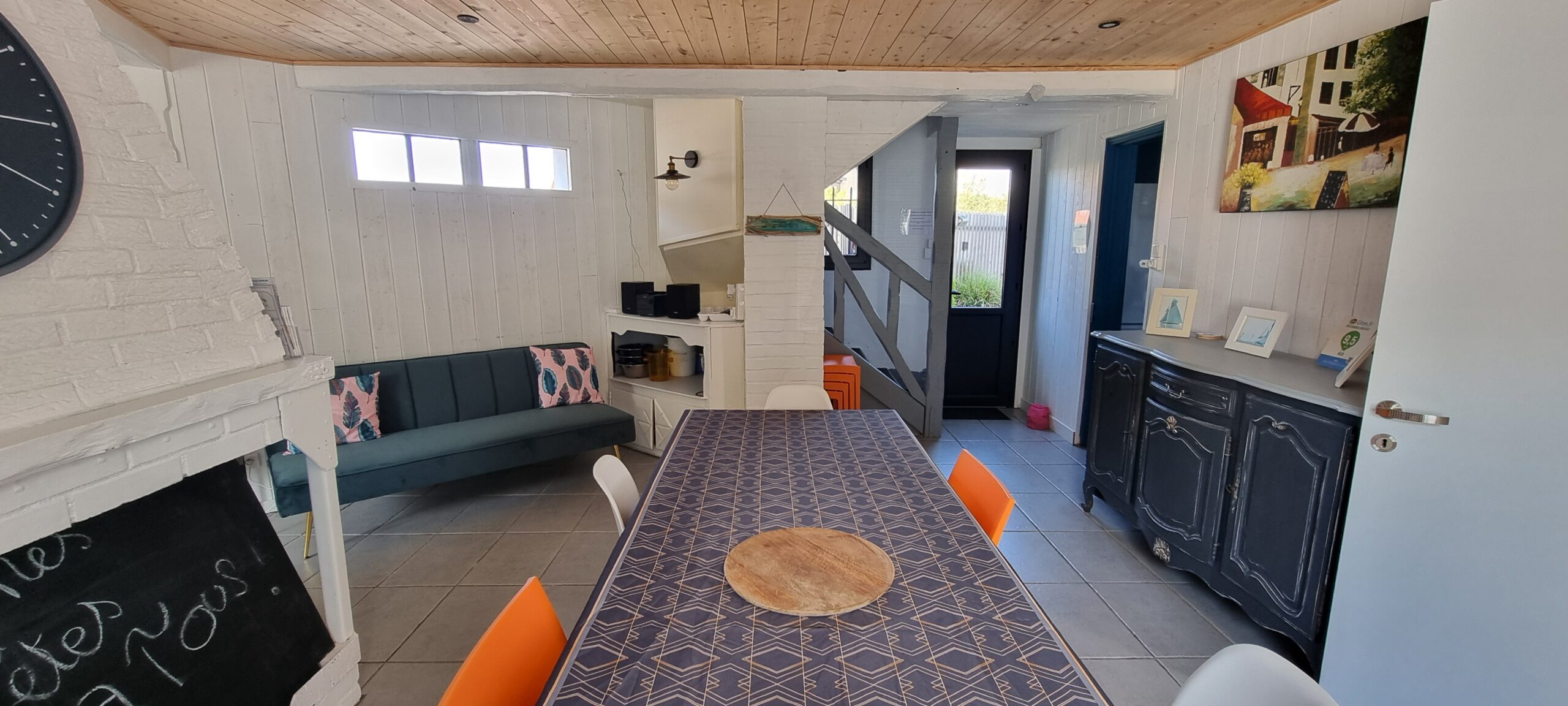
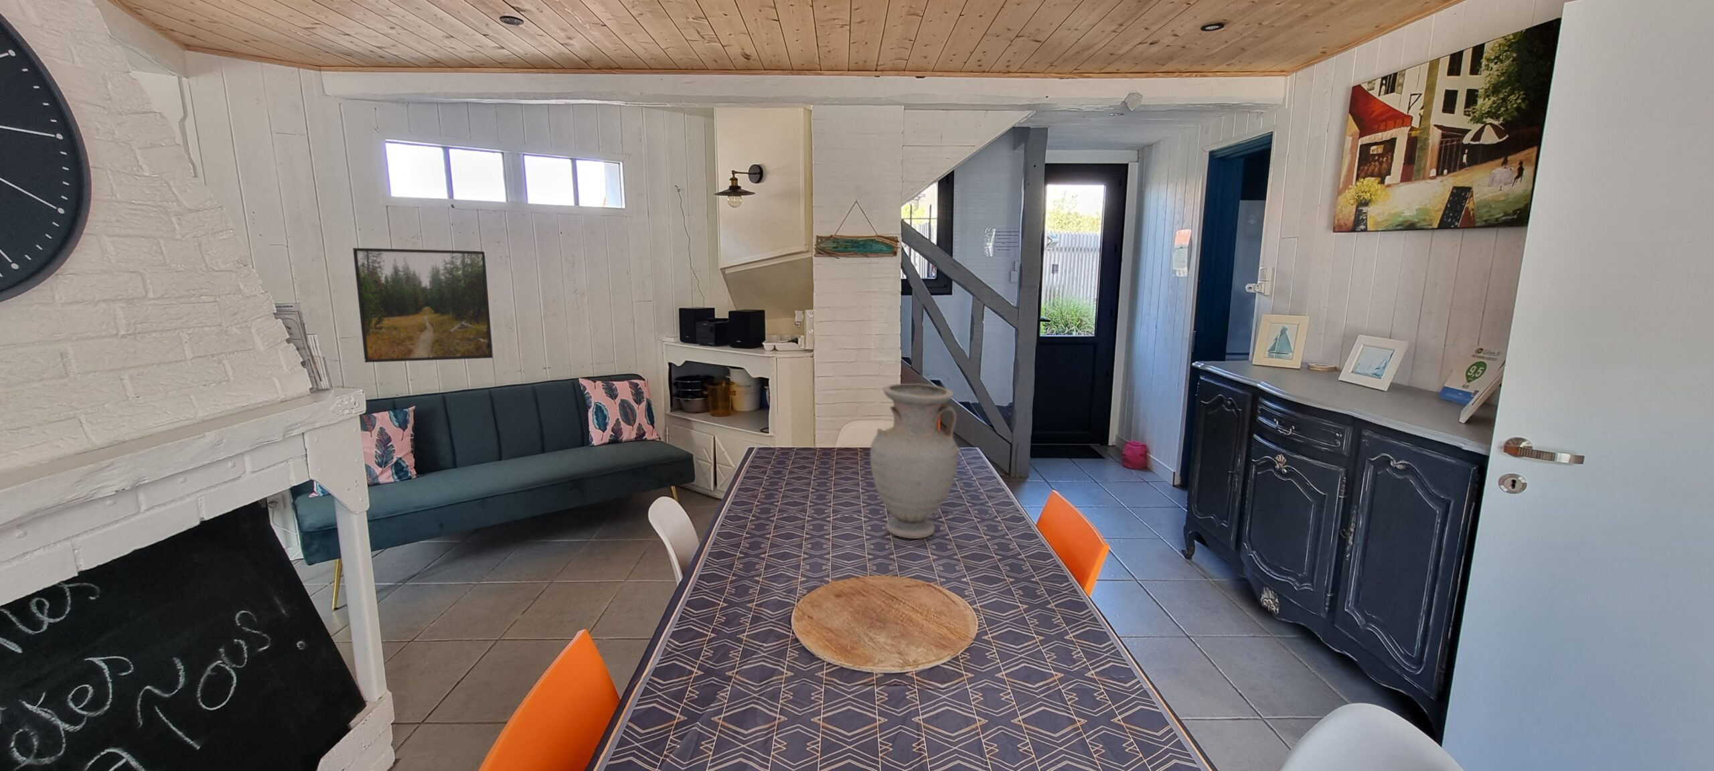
+ vase [870,383,960,539]
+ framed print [352,247,493,364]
